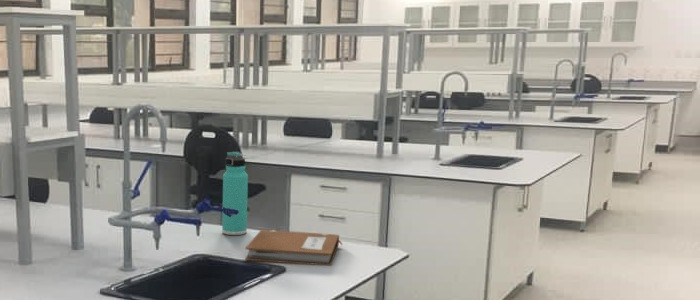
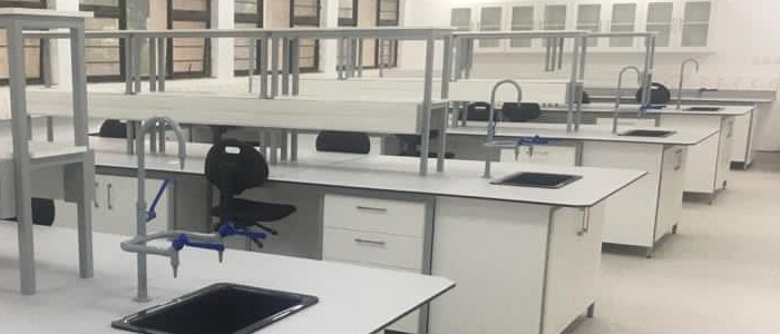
- thermos bottle [221,150,249,236]
- notebook [244,229,344,266]
